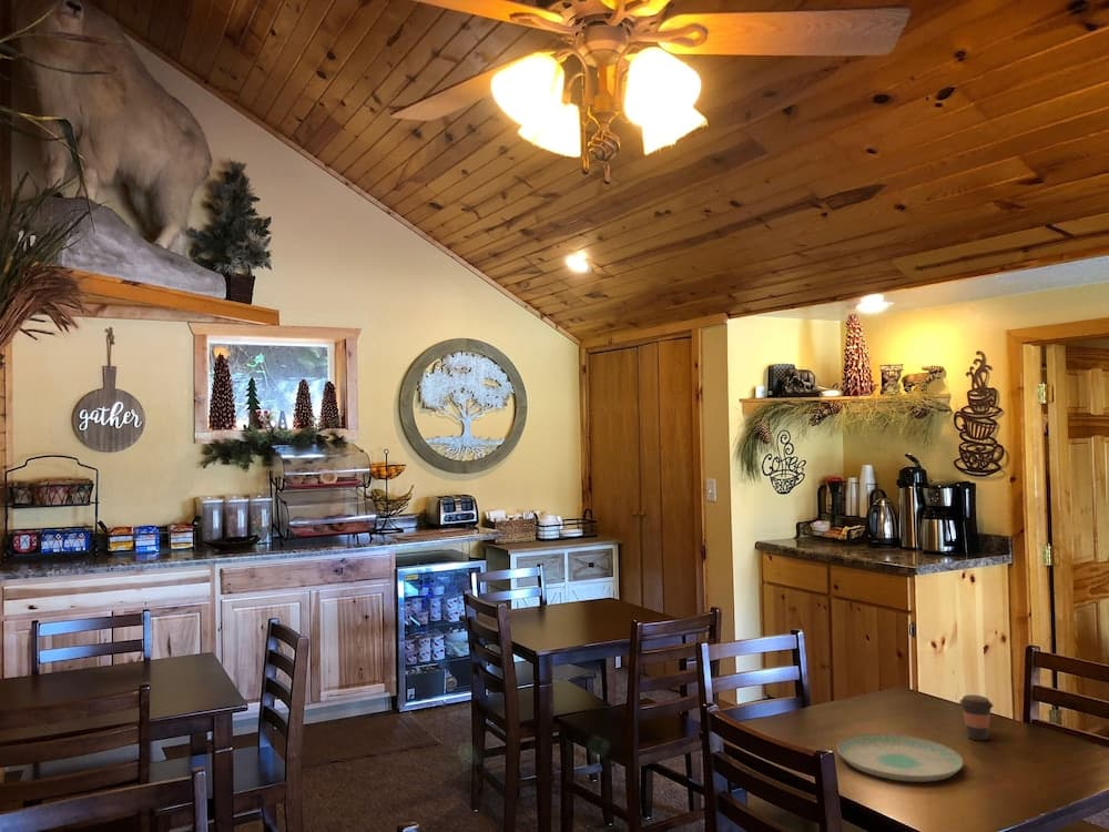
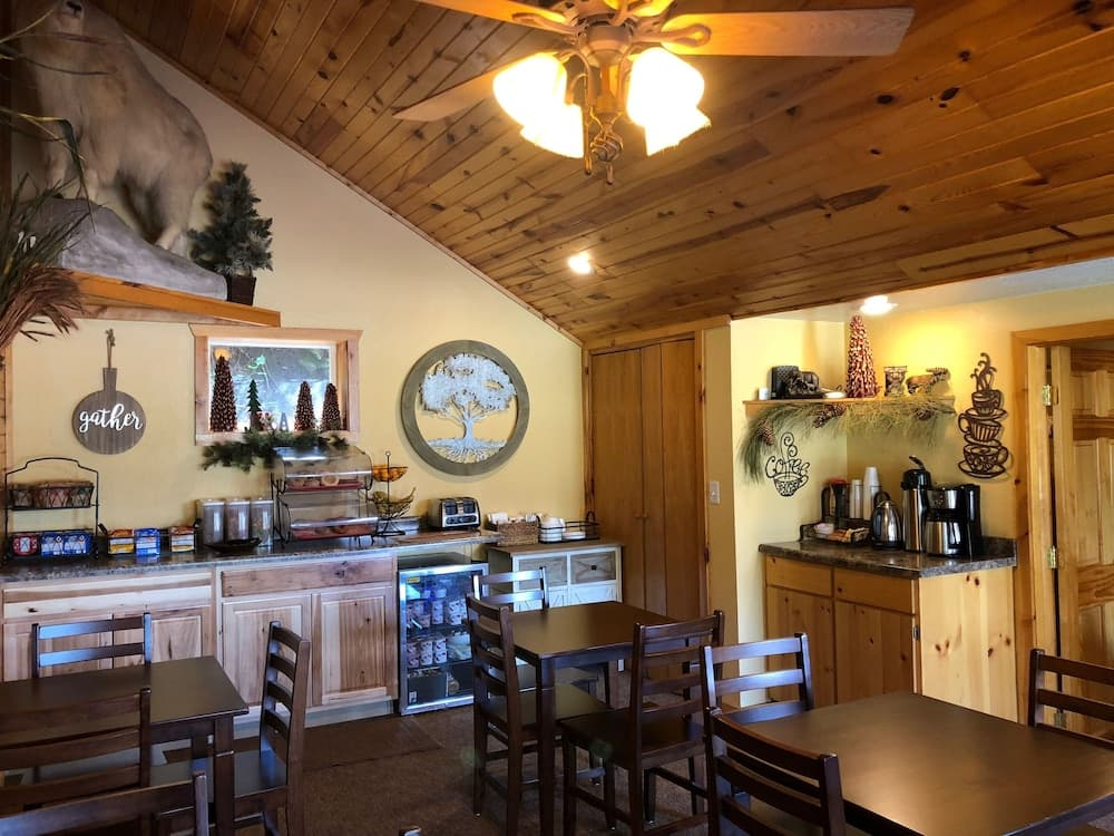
- plate [836,732,965,783]
- coffee cup [958,693,995,741]
